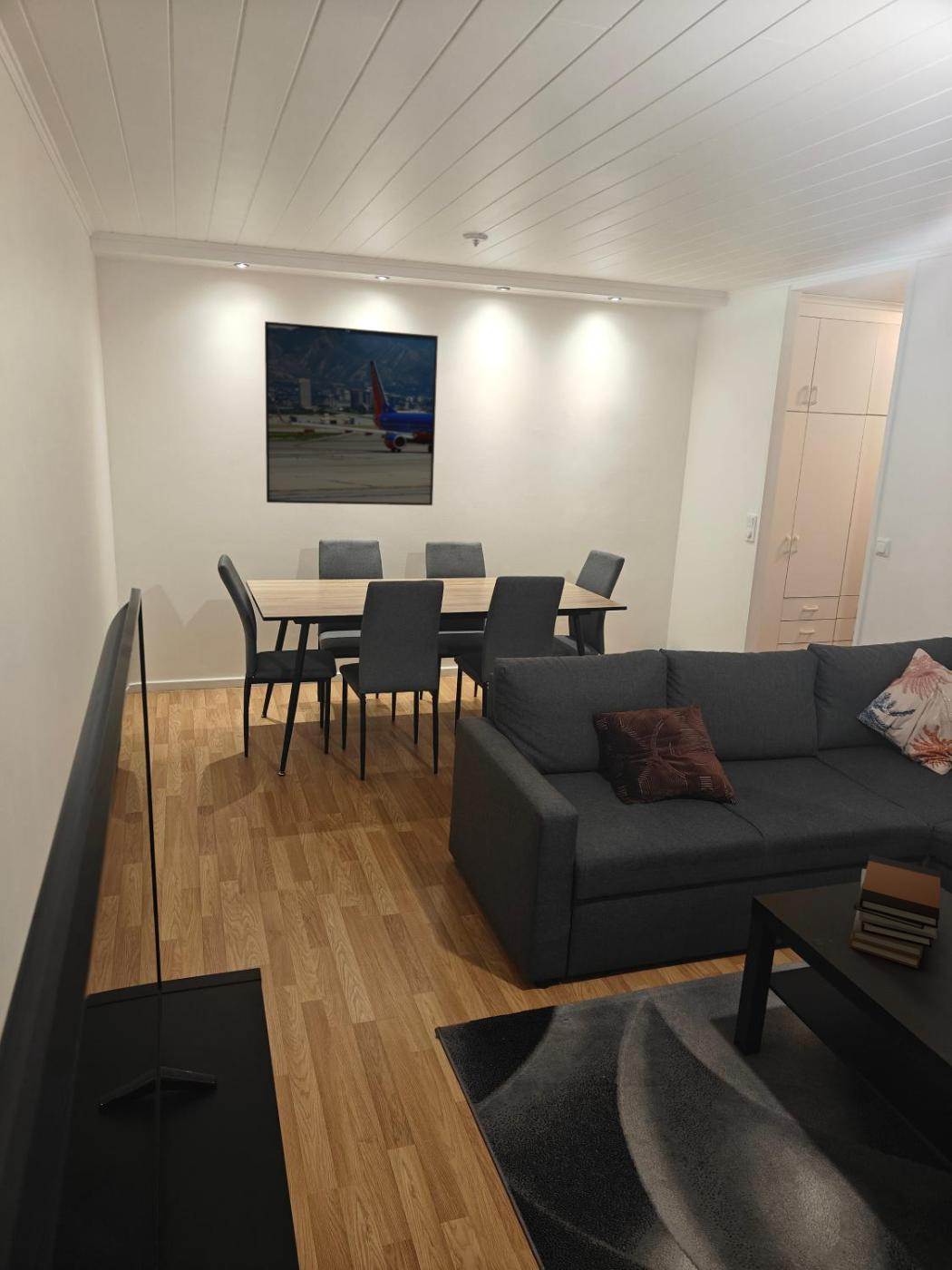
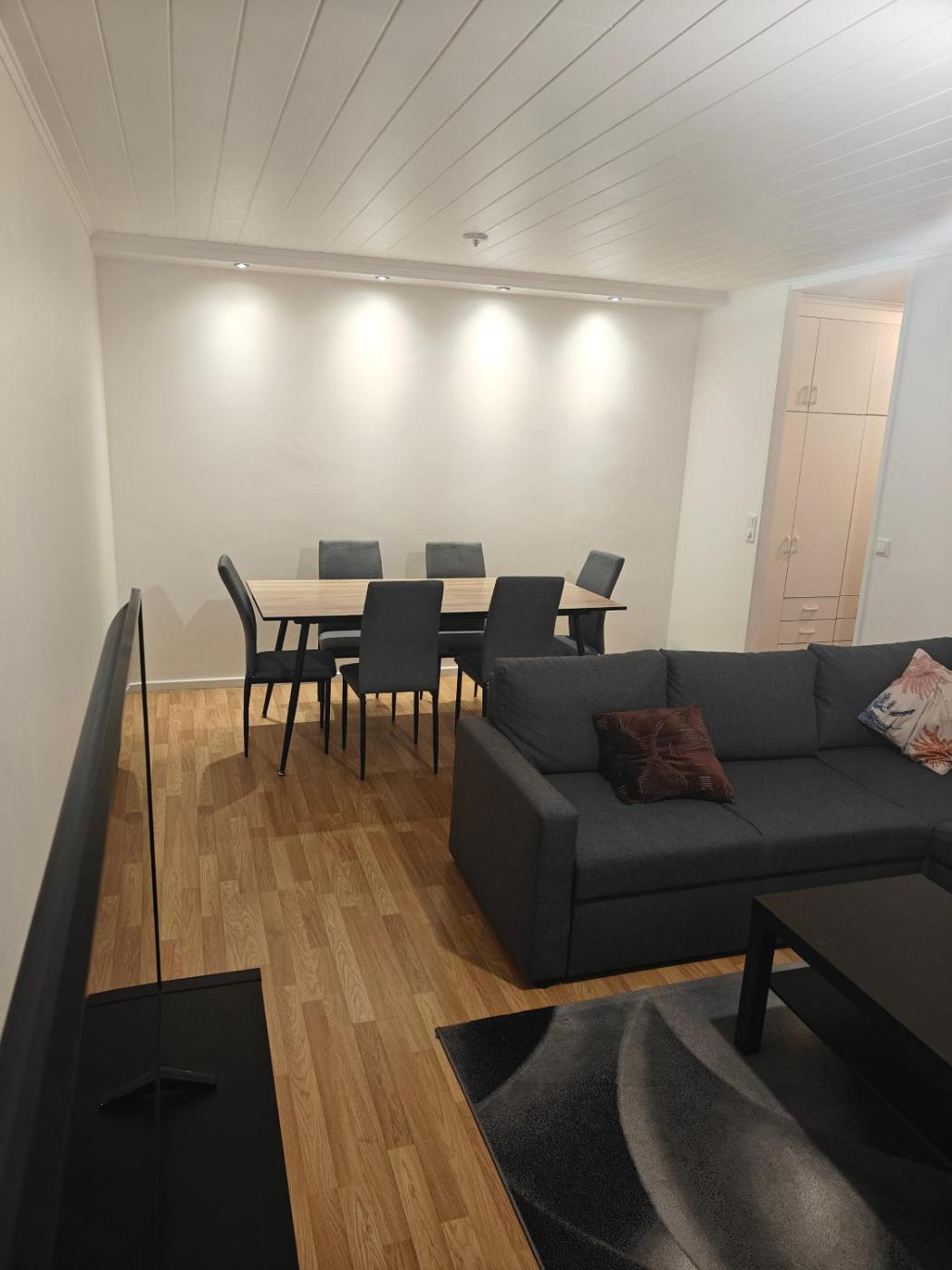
- book stack [848,854,941,970]
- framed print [264,320,439,506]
